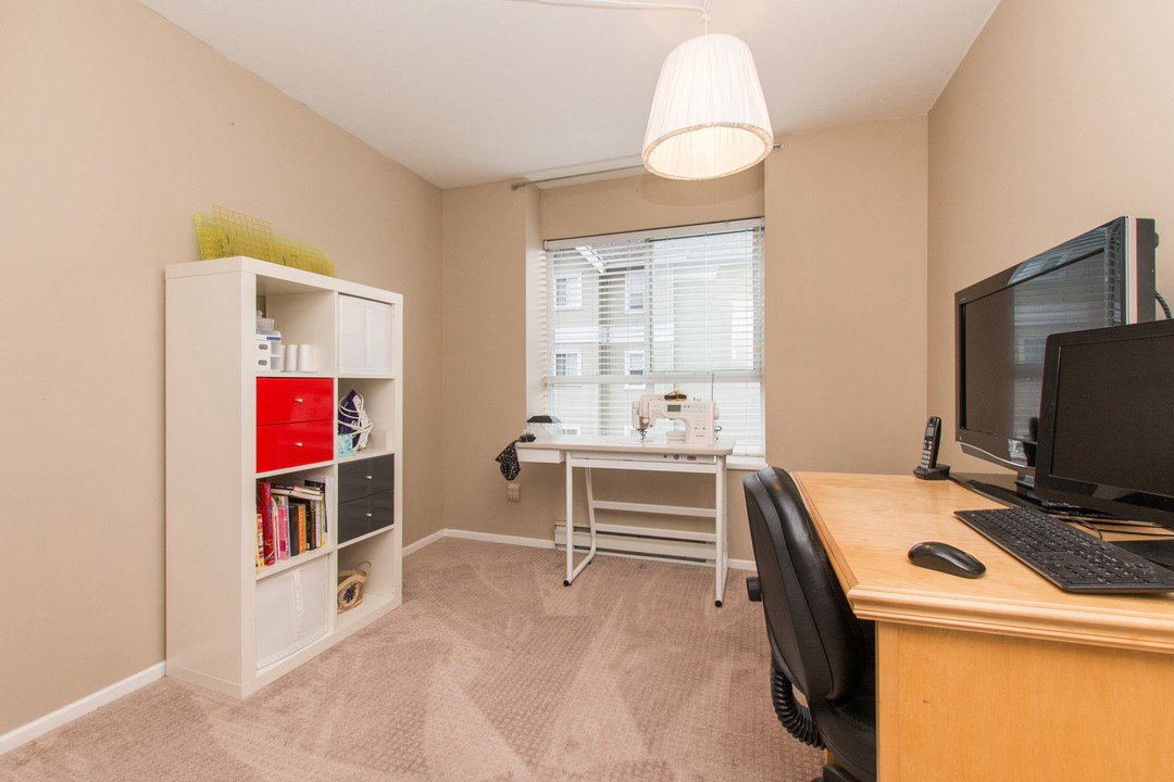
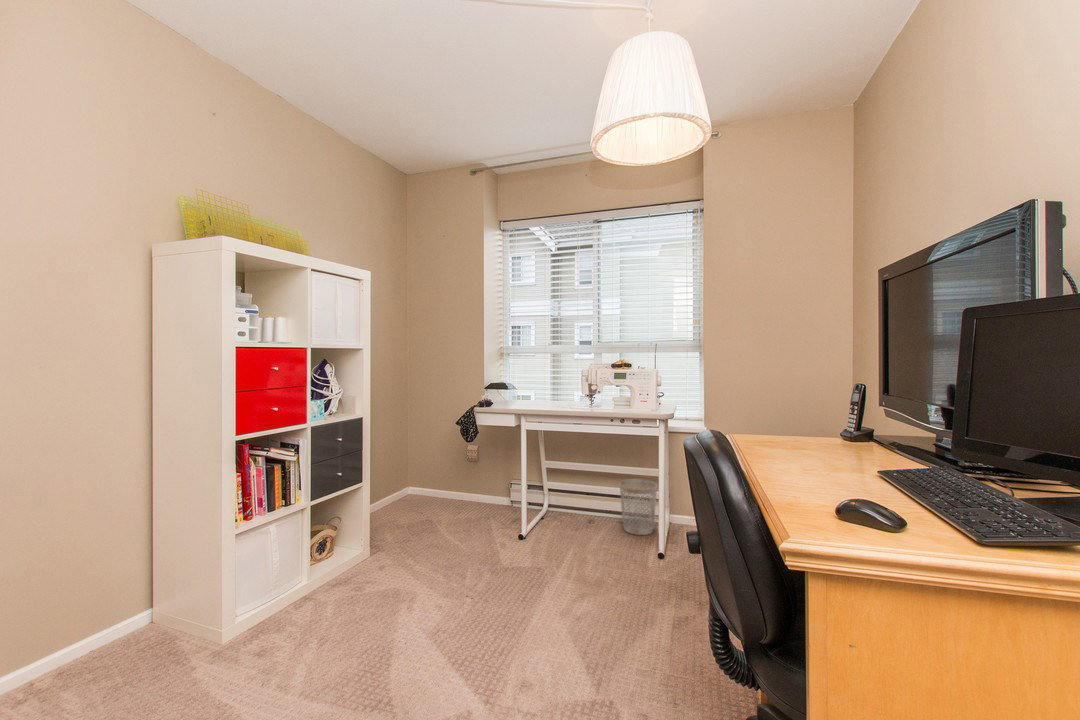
+ wastebasket [619,478,658,536]
